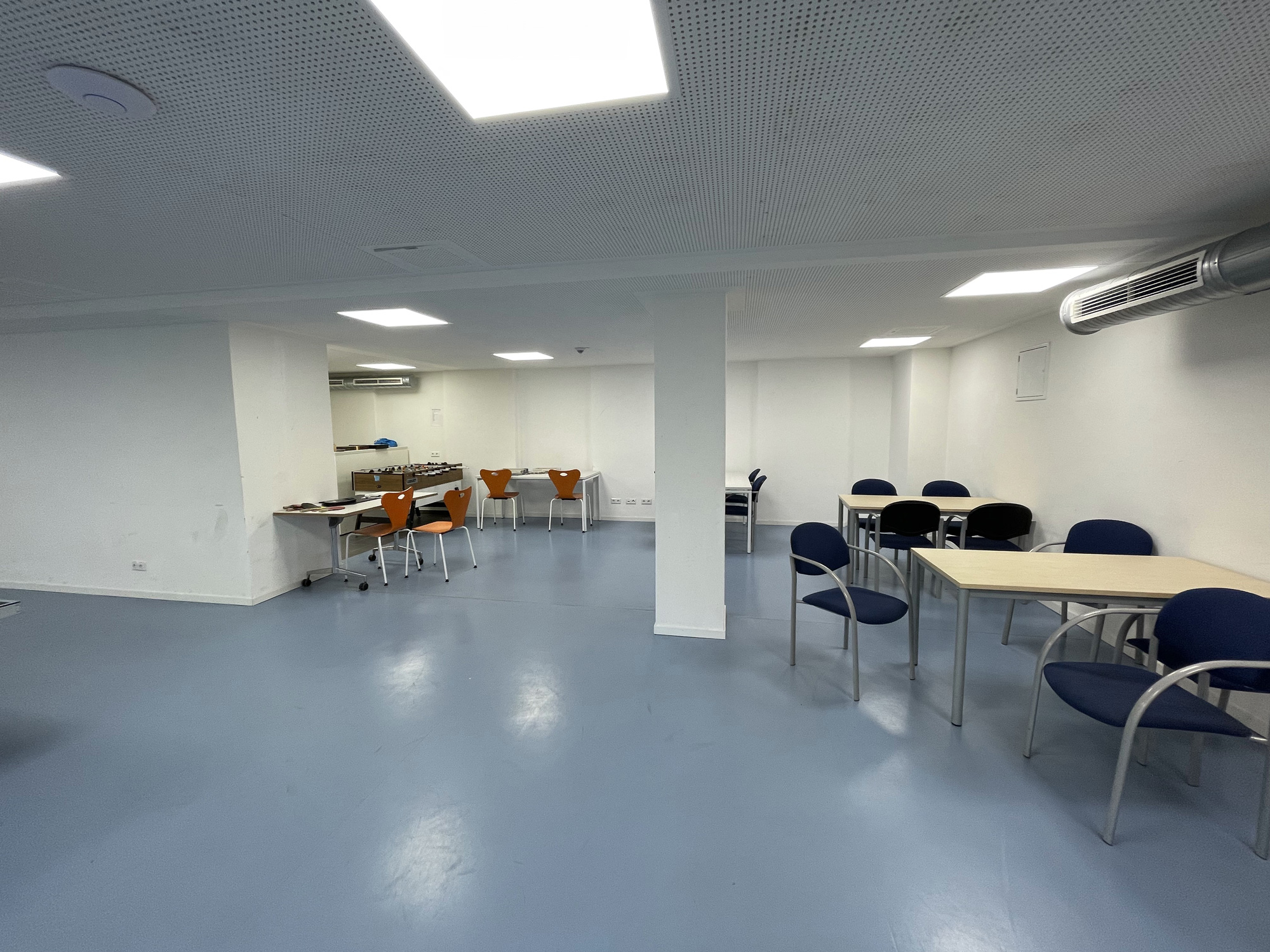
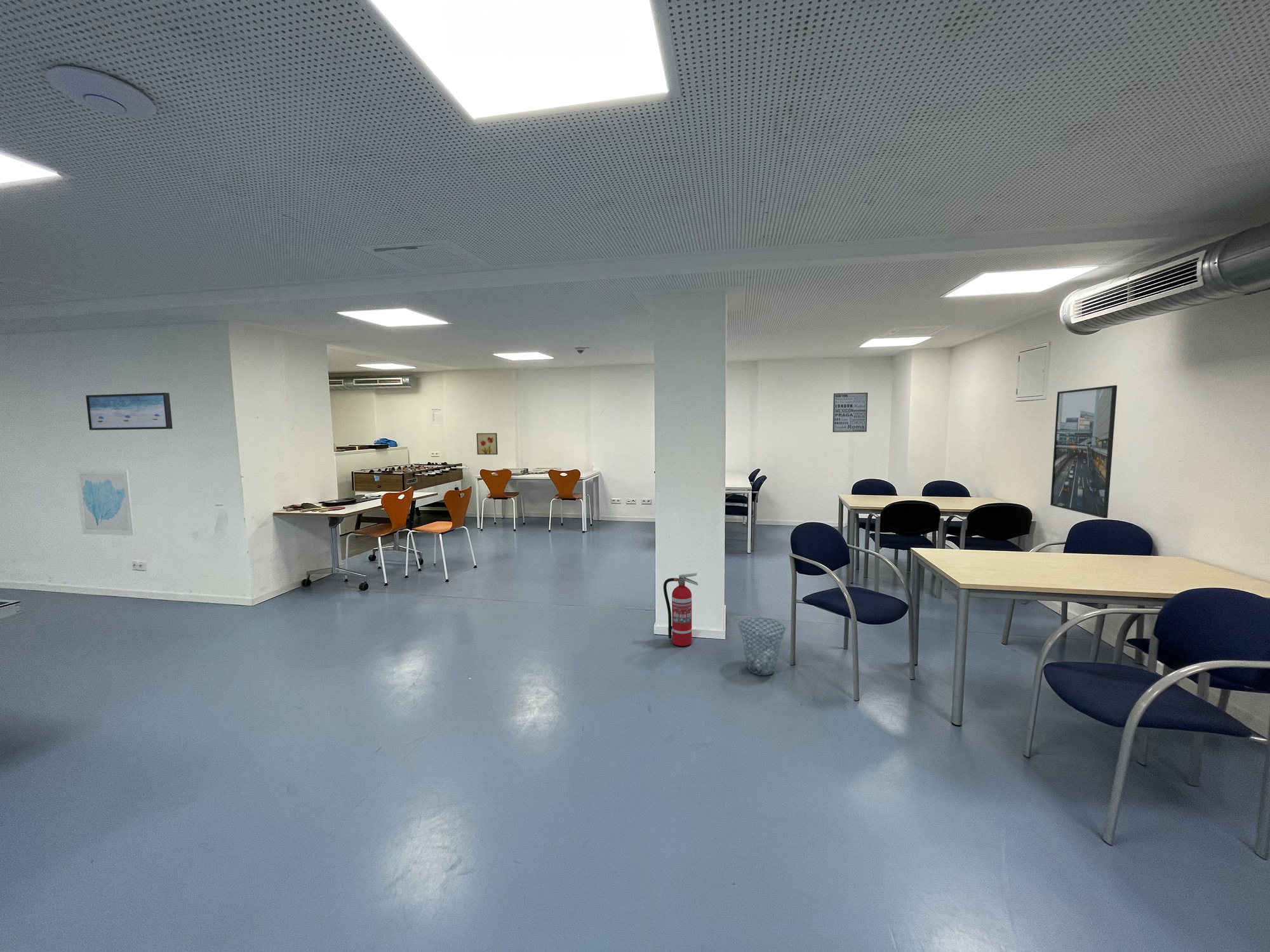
+ fire extinguisher [663,572,699,647]
+ wall art [832,392,868,433]
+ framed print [1050,385,1118,519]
+ waste basket [738,617,786,676]
+ wall art [75,469,135,536]
+ wall art [85,392,173,431]
+ wall art [476,432,498,455]
